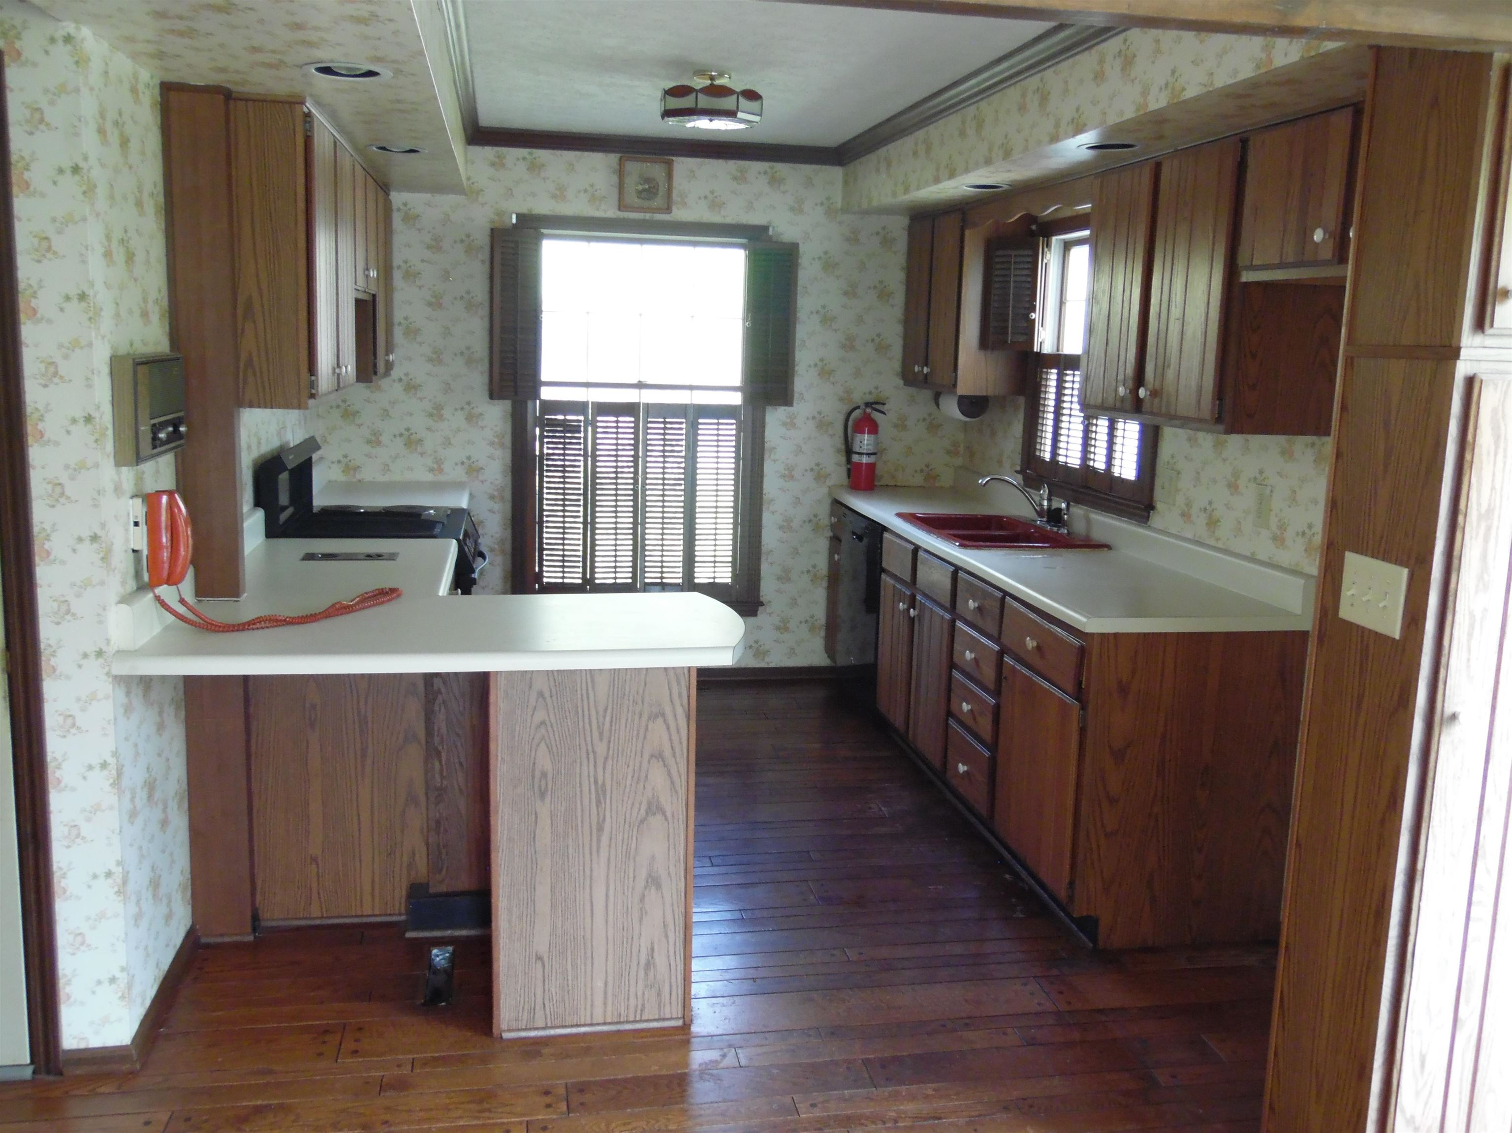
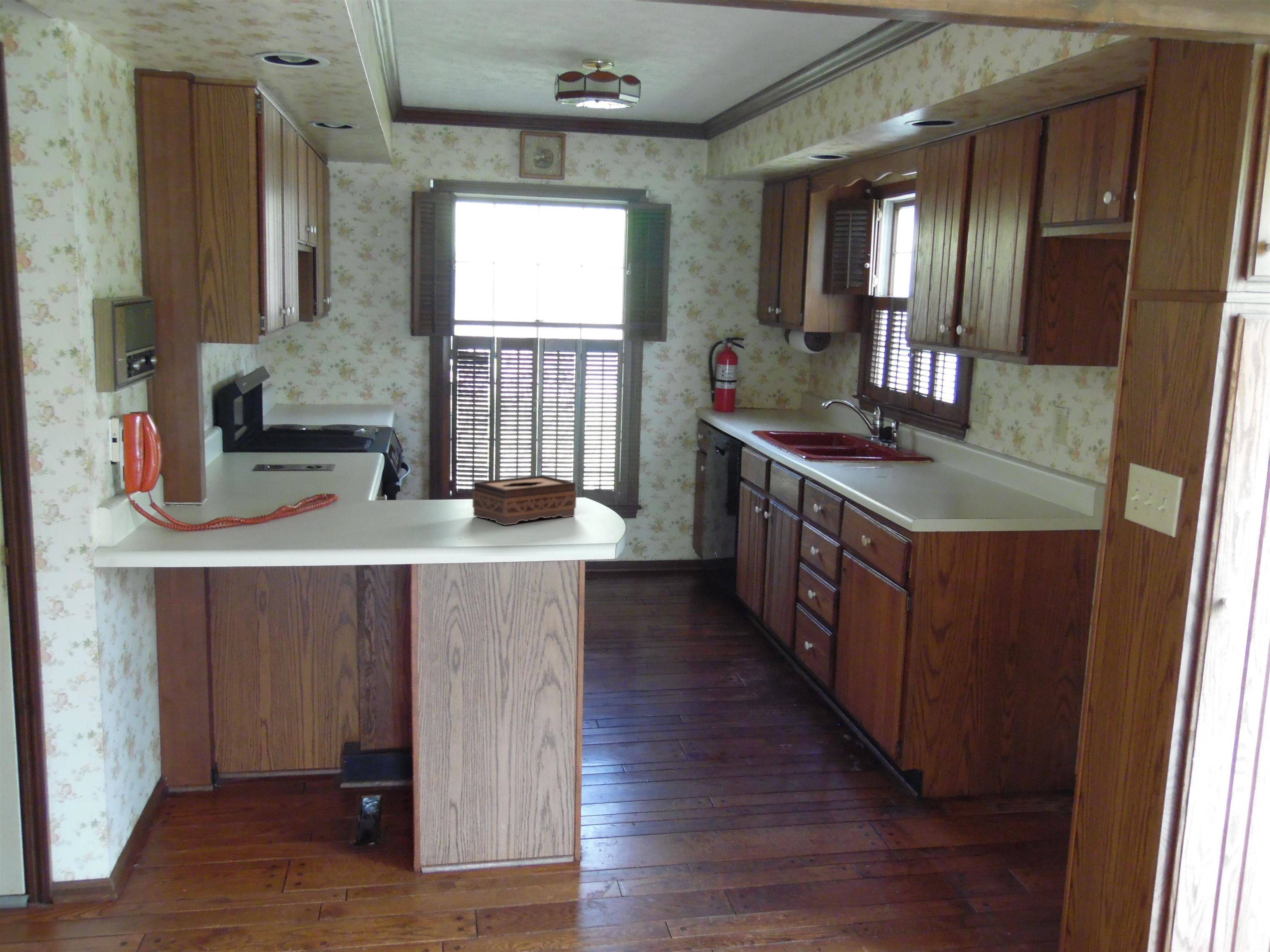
+ tissue box [472,475,577,526]
